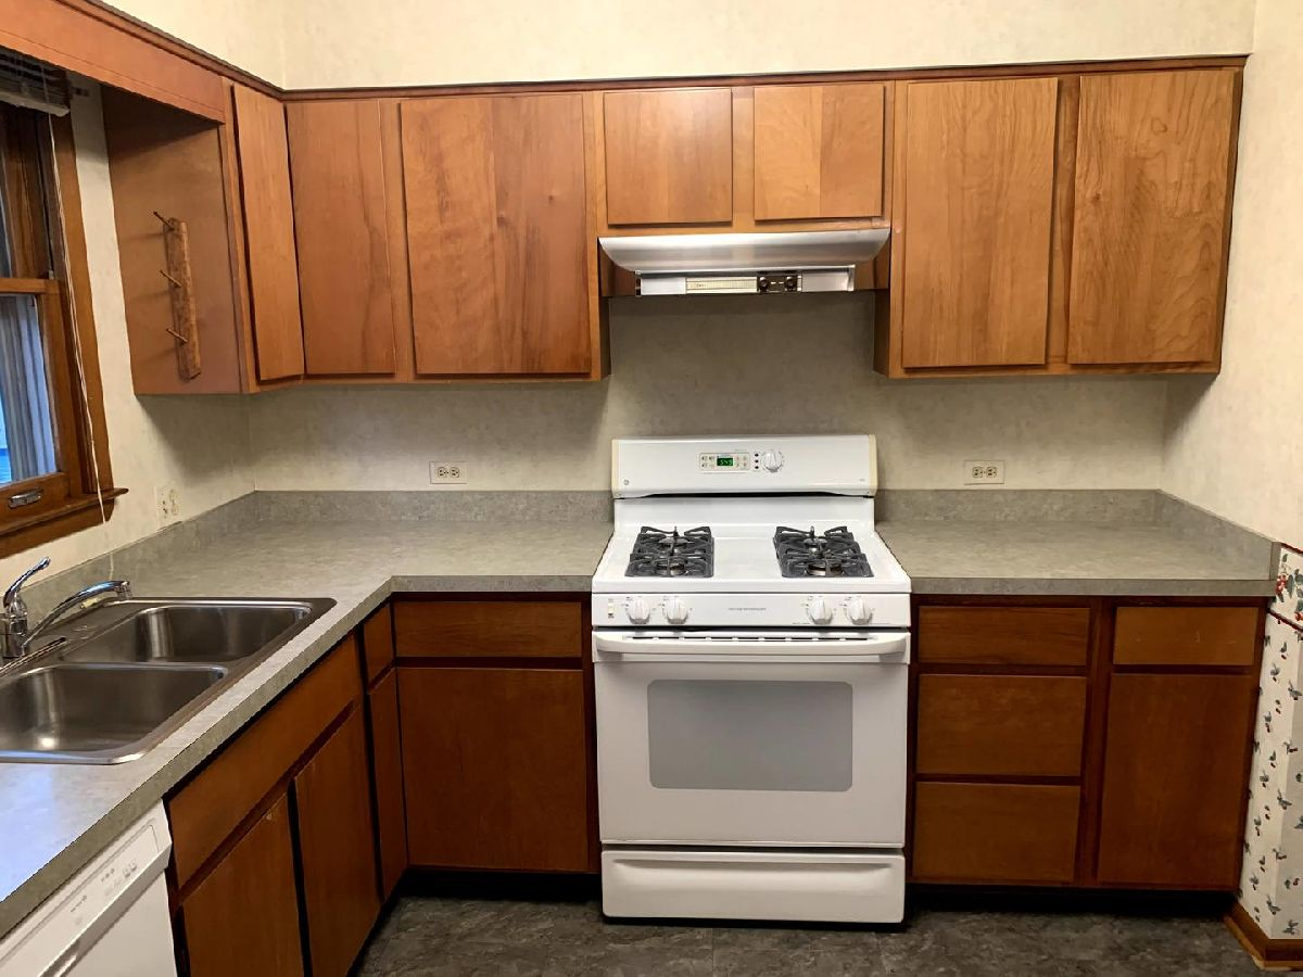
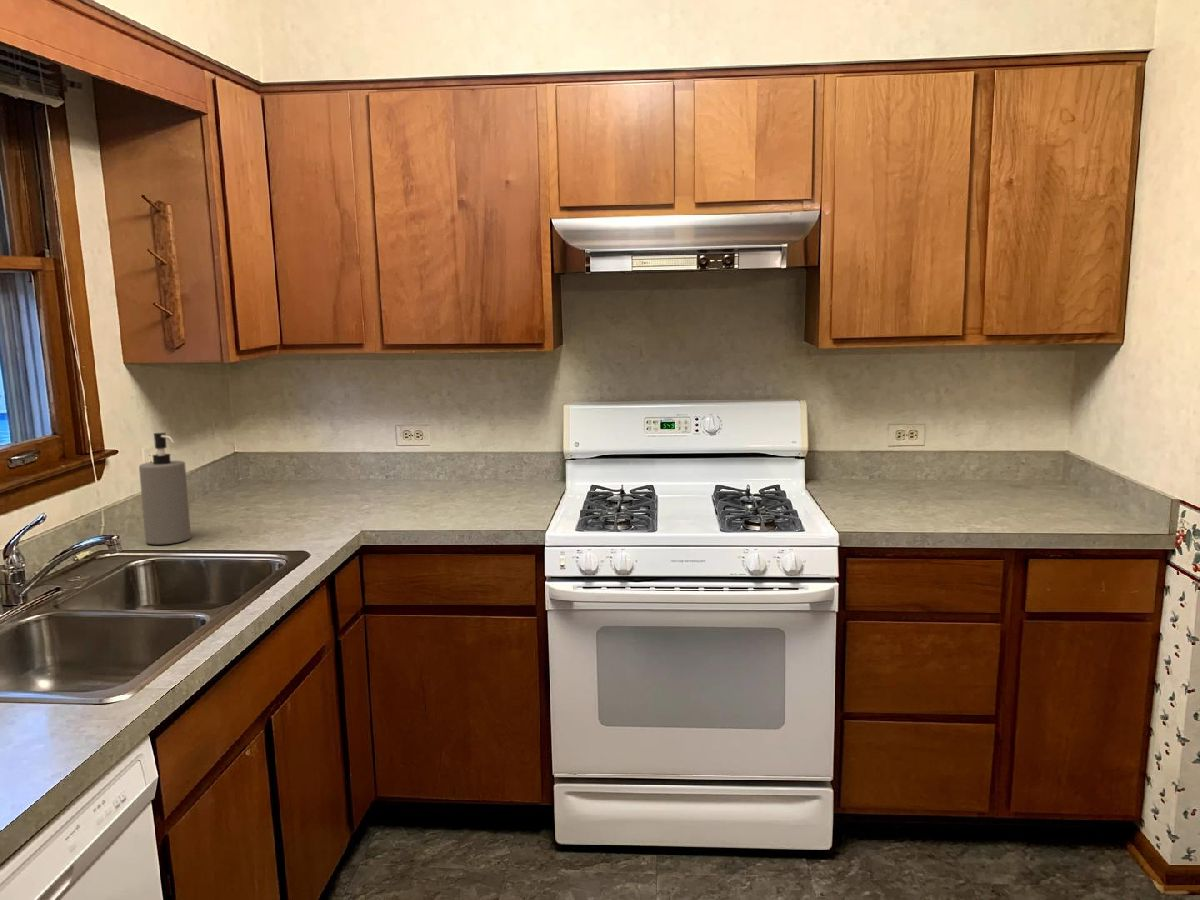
+ soap dispenser [138,432,192,546]
